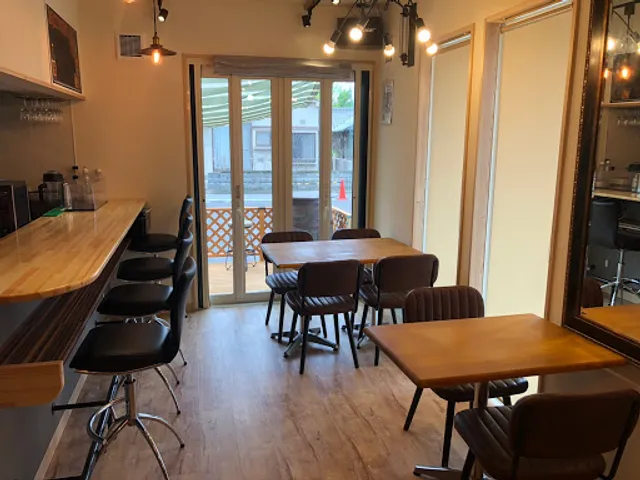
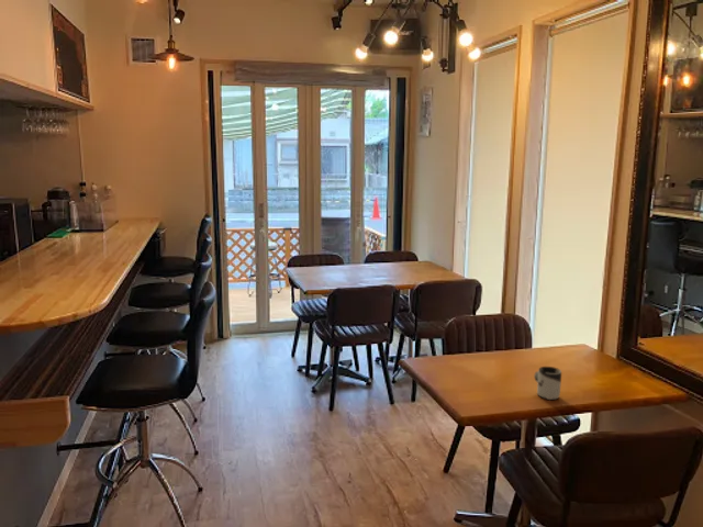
+ cup [533,366,562,401]
